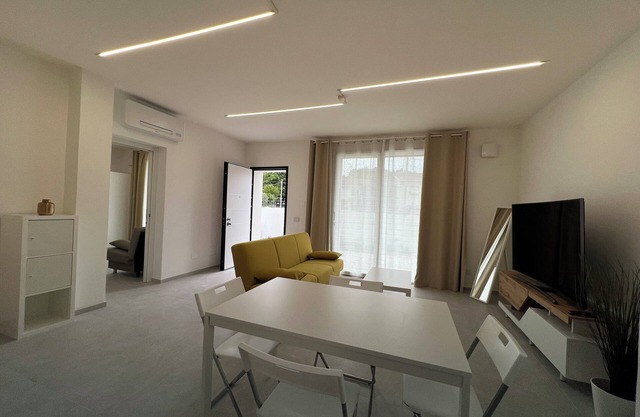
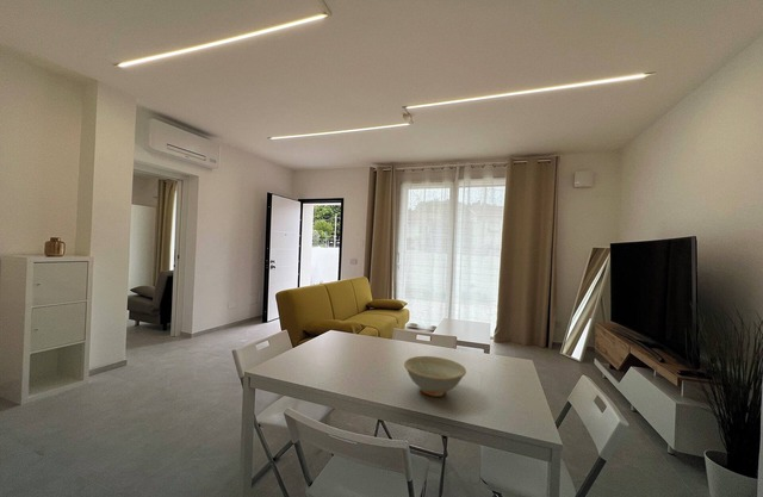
+ dish [403,355,467,397]
